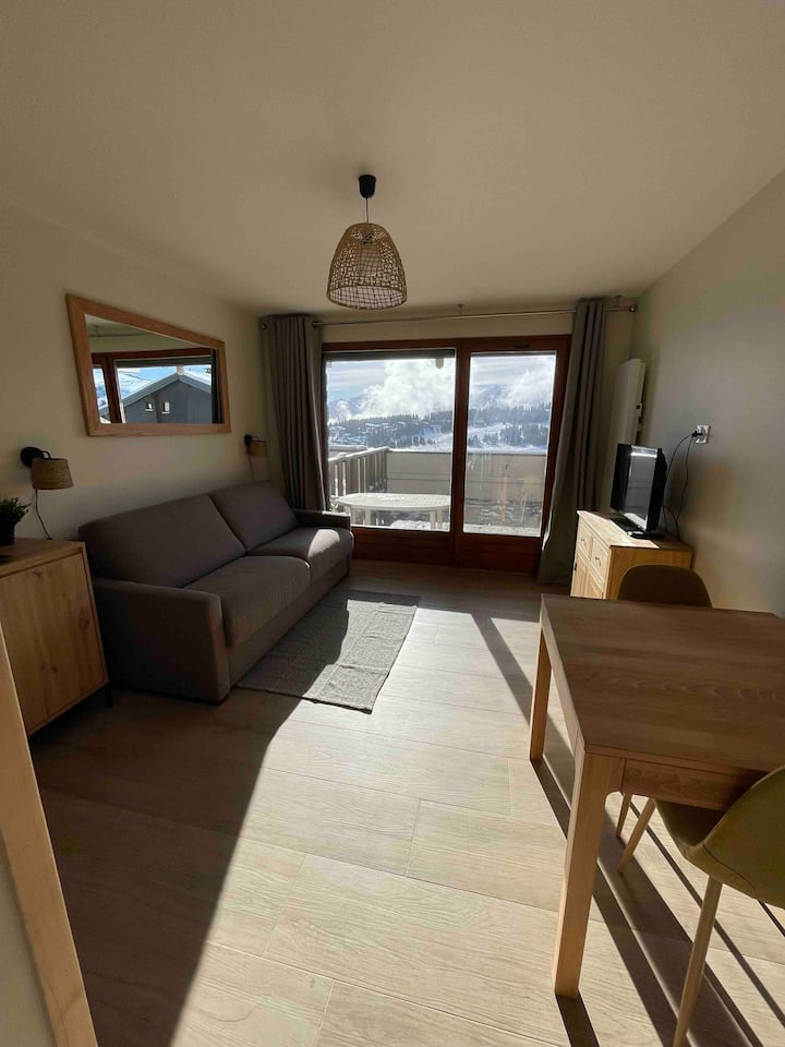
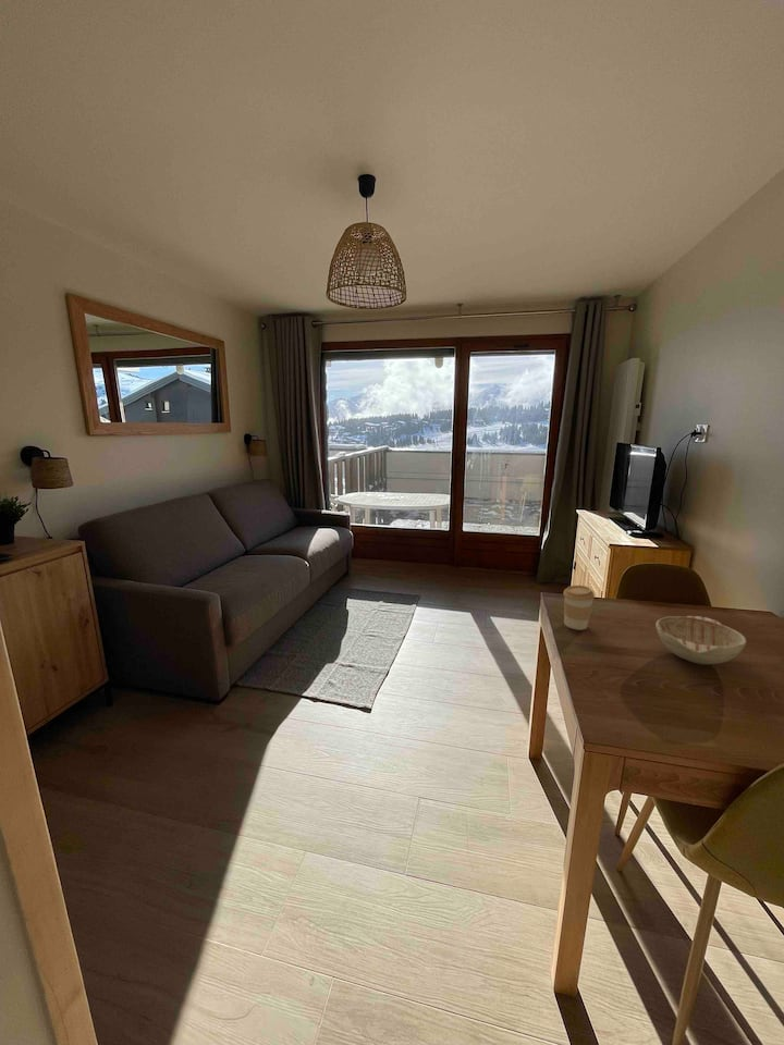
+ decorative bowl [654,615,747,666]
+ coffee cup [562,585,596,631]
